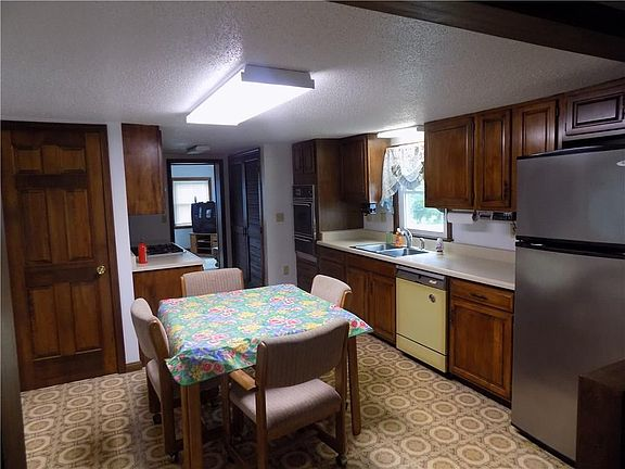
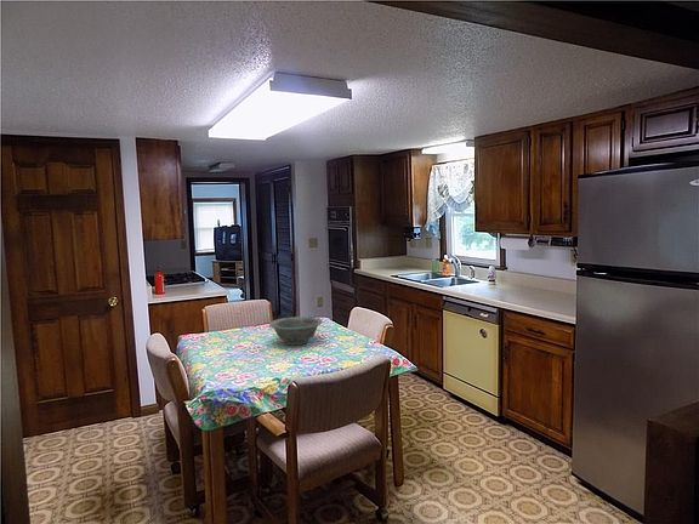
+ decorative bowl [268,315,324,346]
